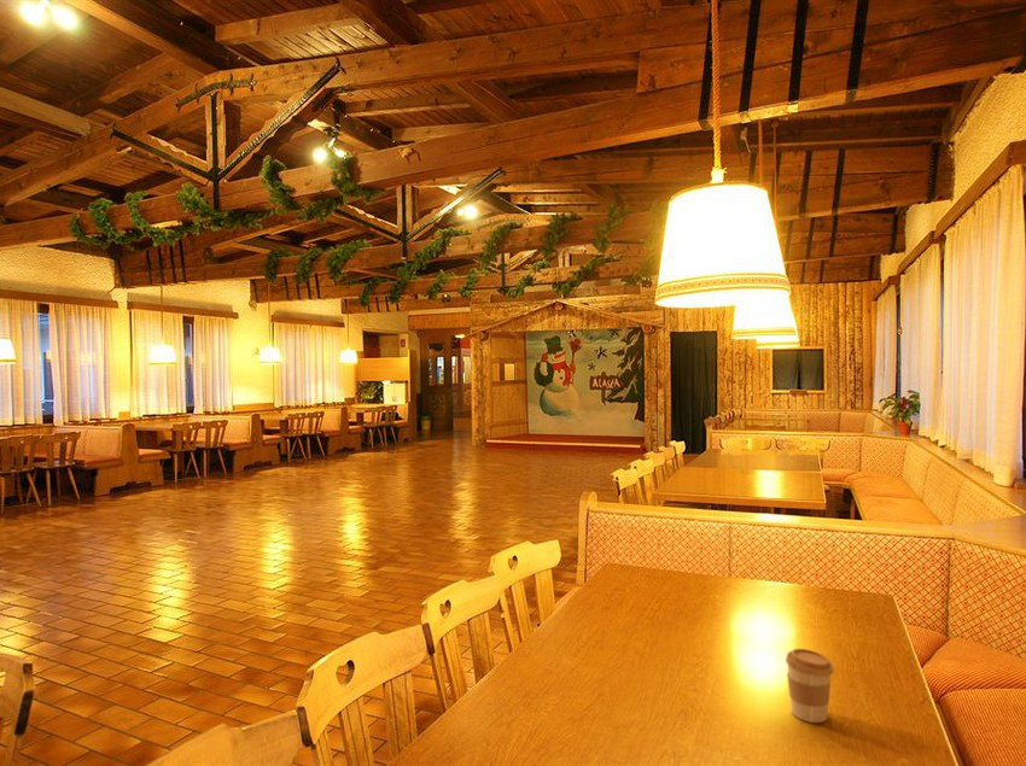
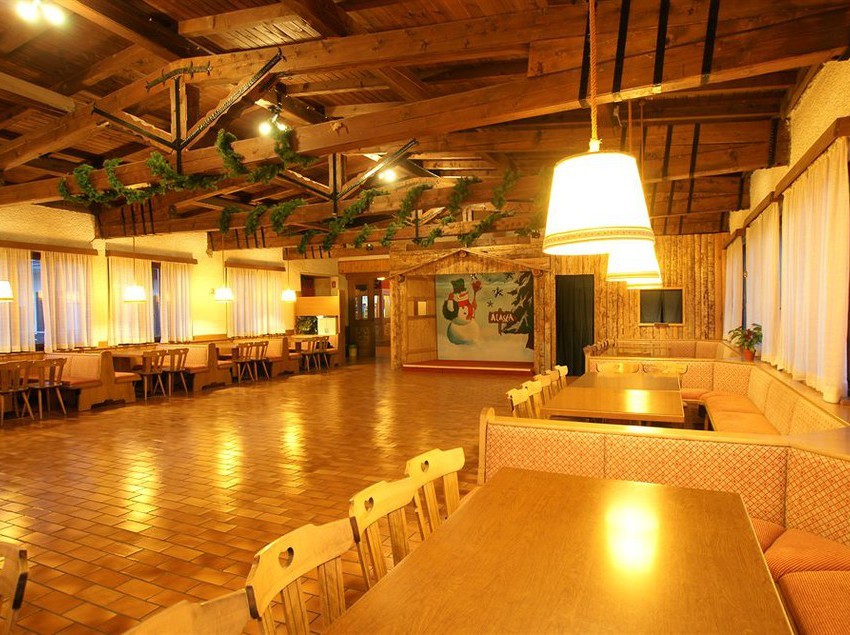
- coffee cup [785,648,835,724]
